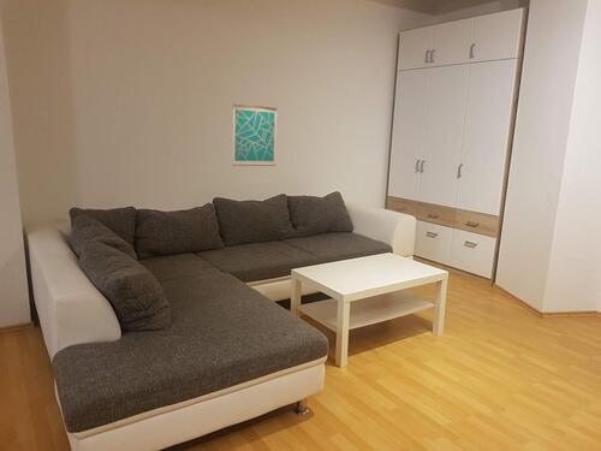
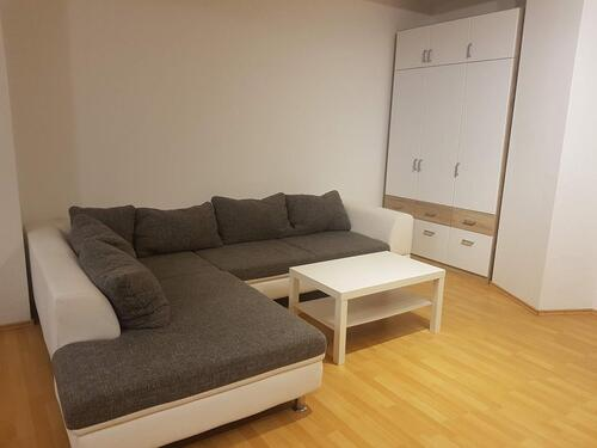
- wall art [232,103,278,167]
